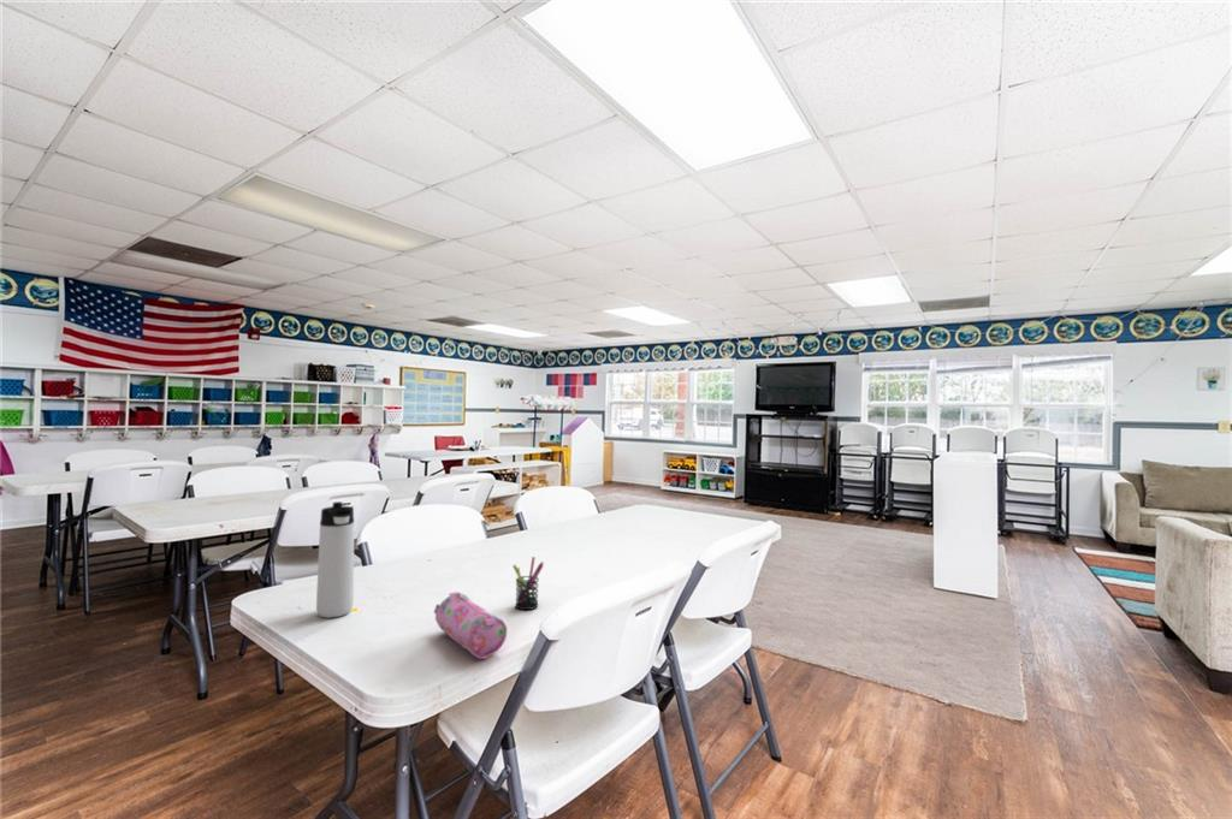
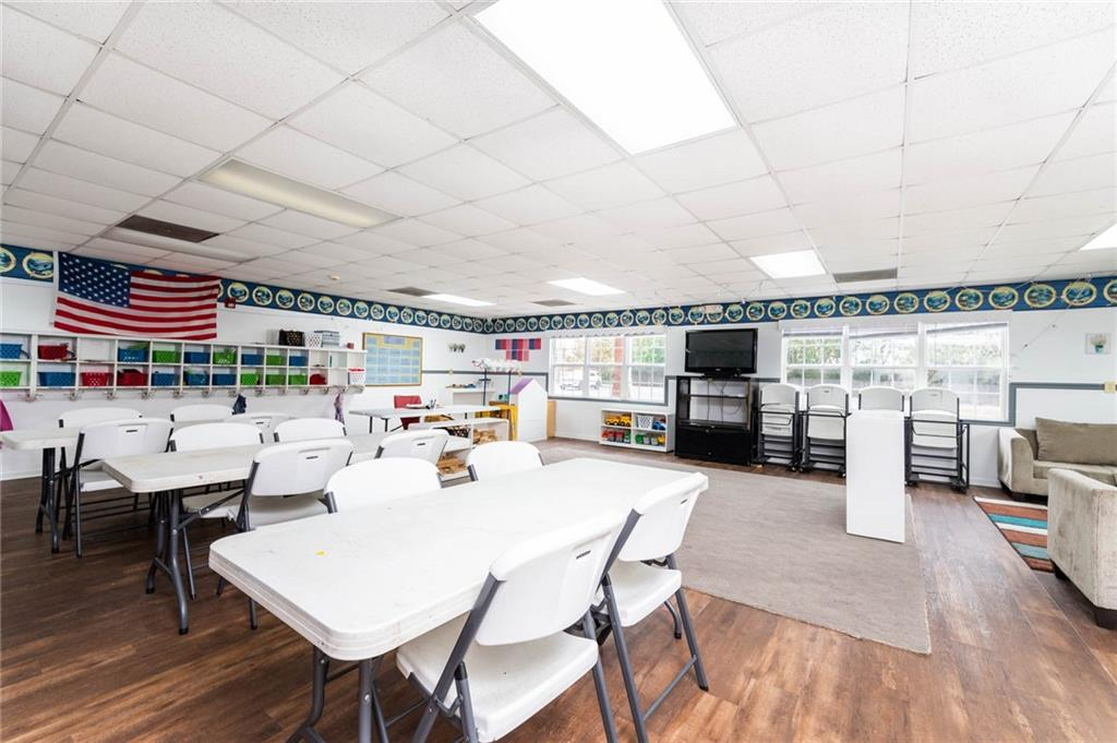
- thermos bottle [315,500,355,619]
- pencil case [433,590,508,660]
- pen holder [511,556,545,611]
